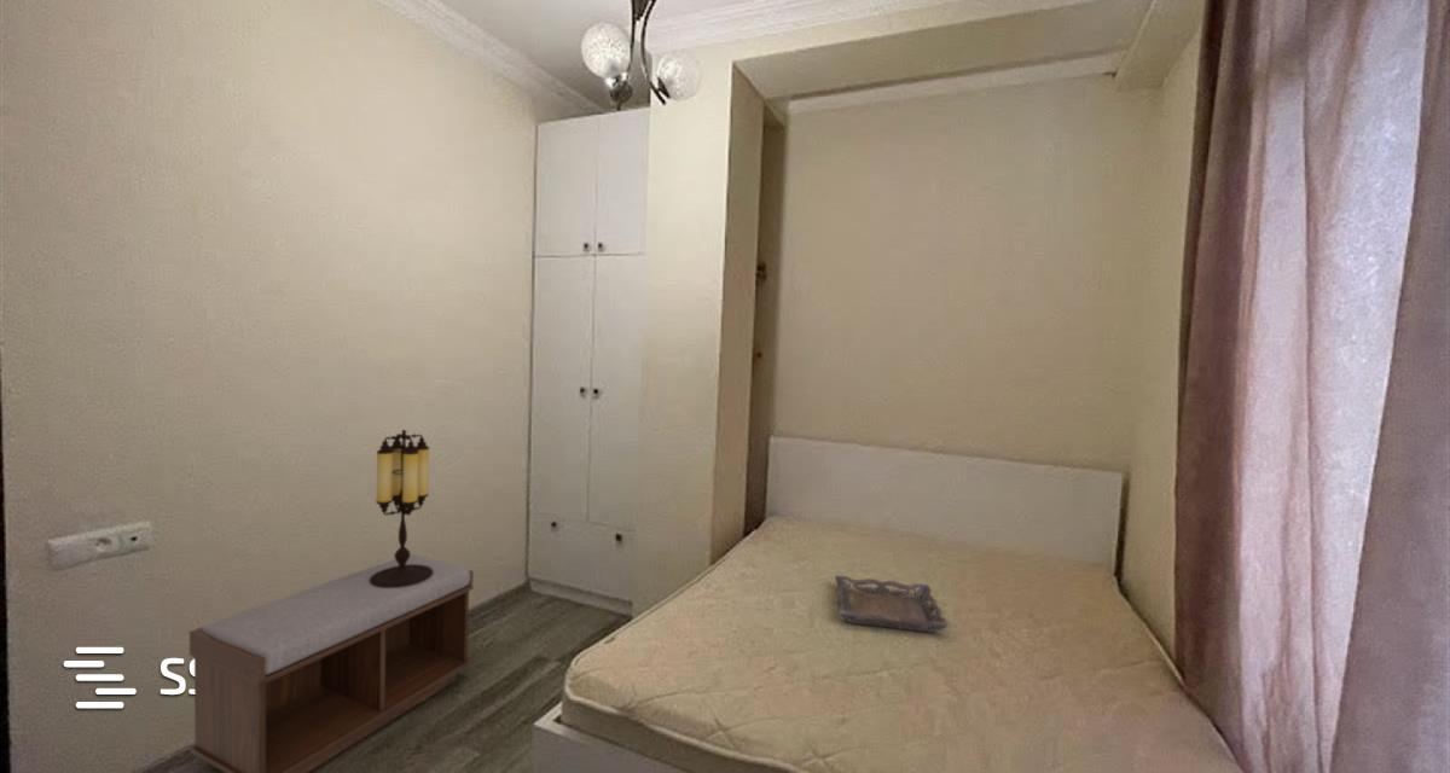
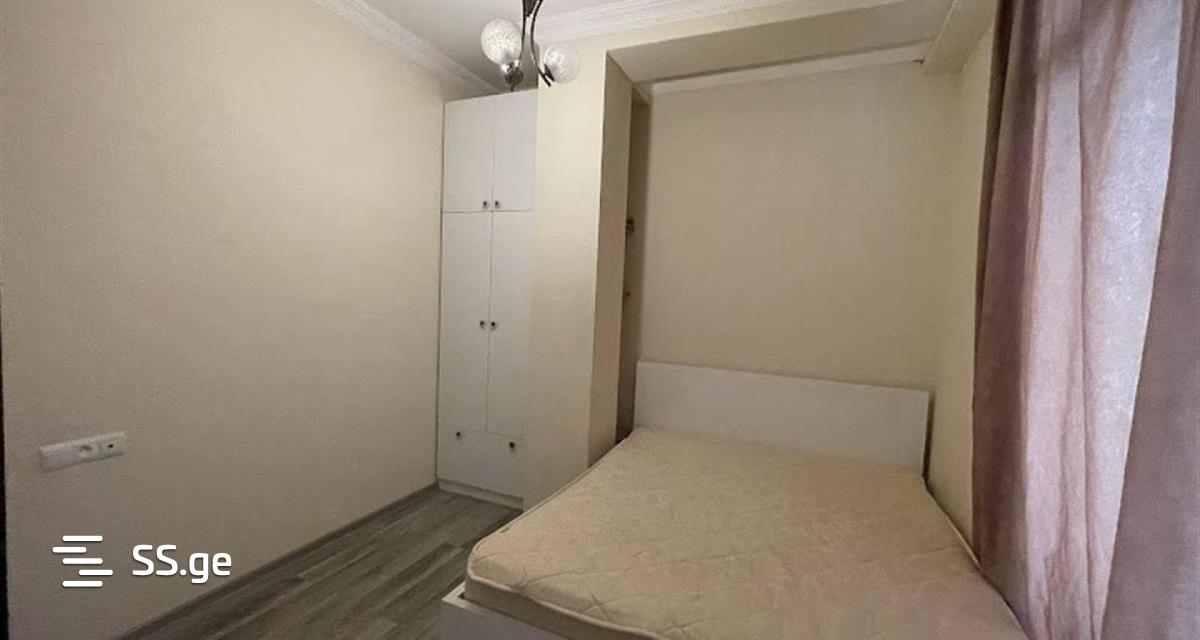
- table lamp [370,428,433,588]
- tray [834,574,950,634]
- bench [188,553,475,773]
